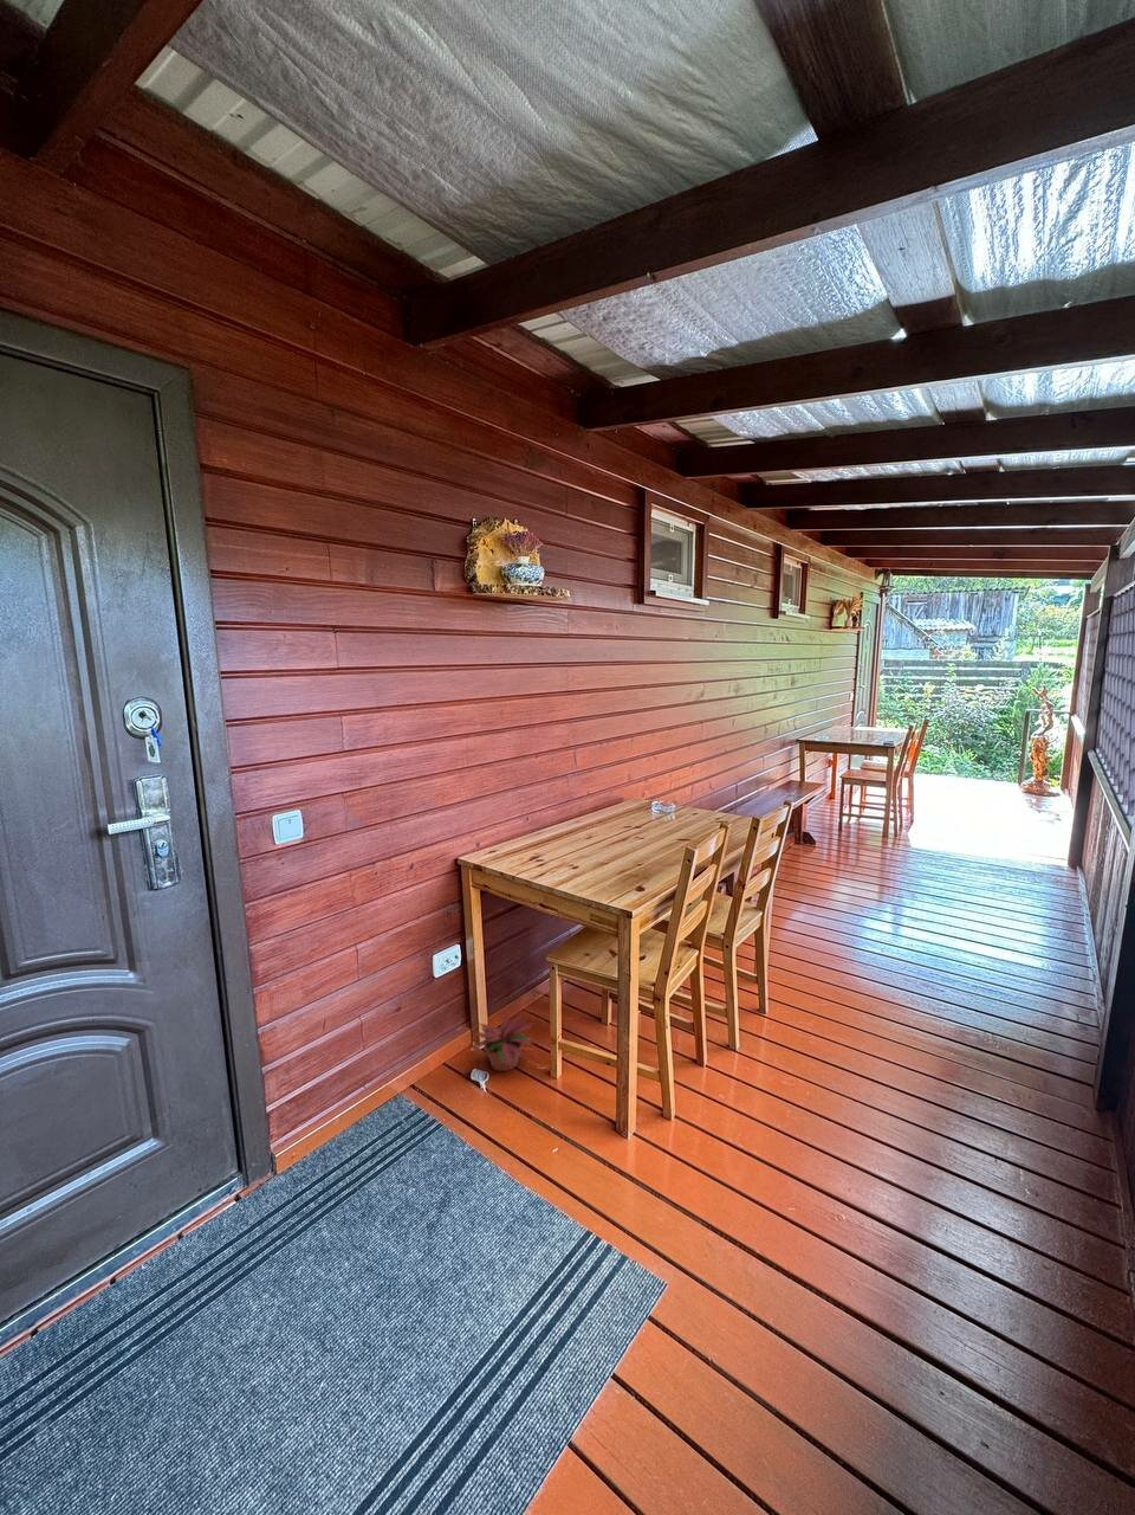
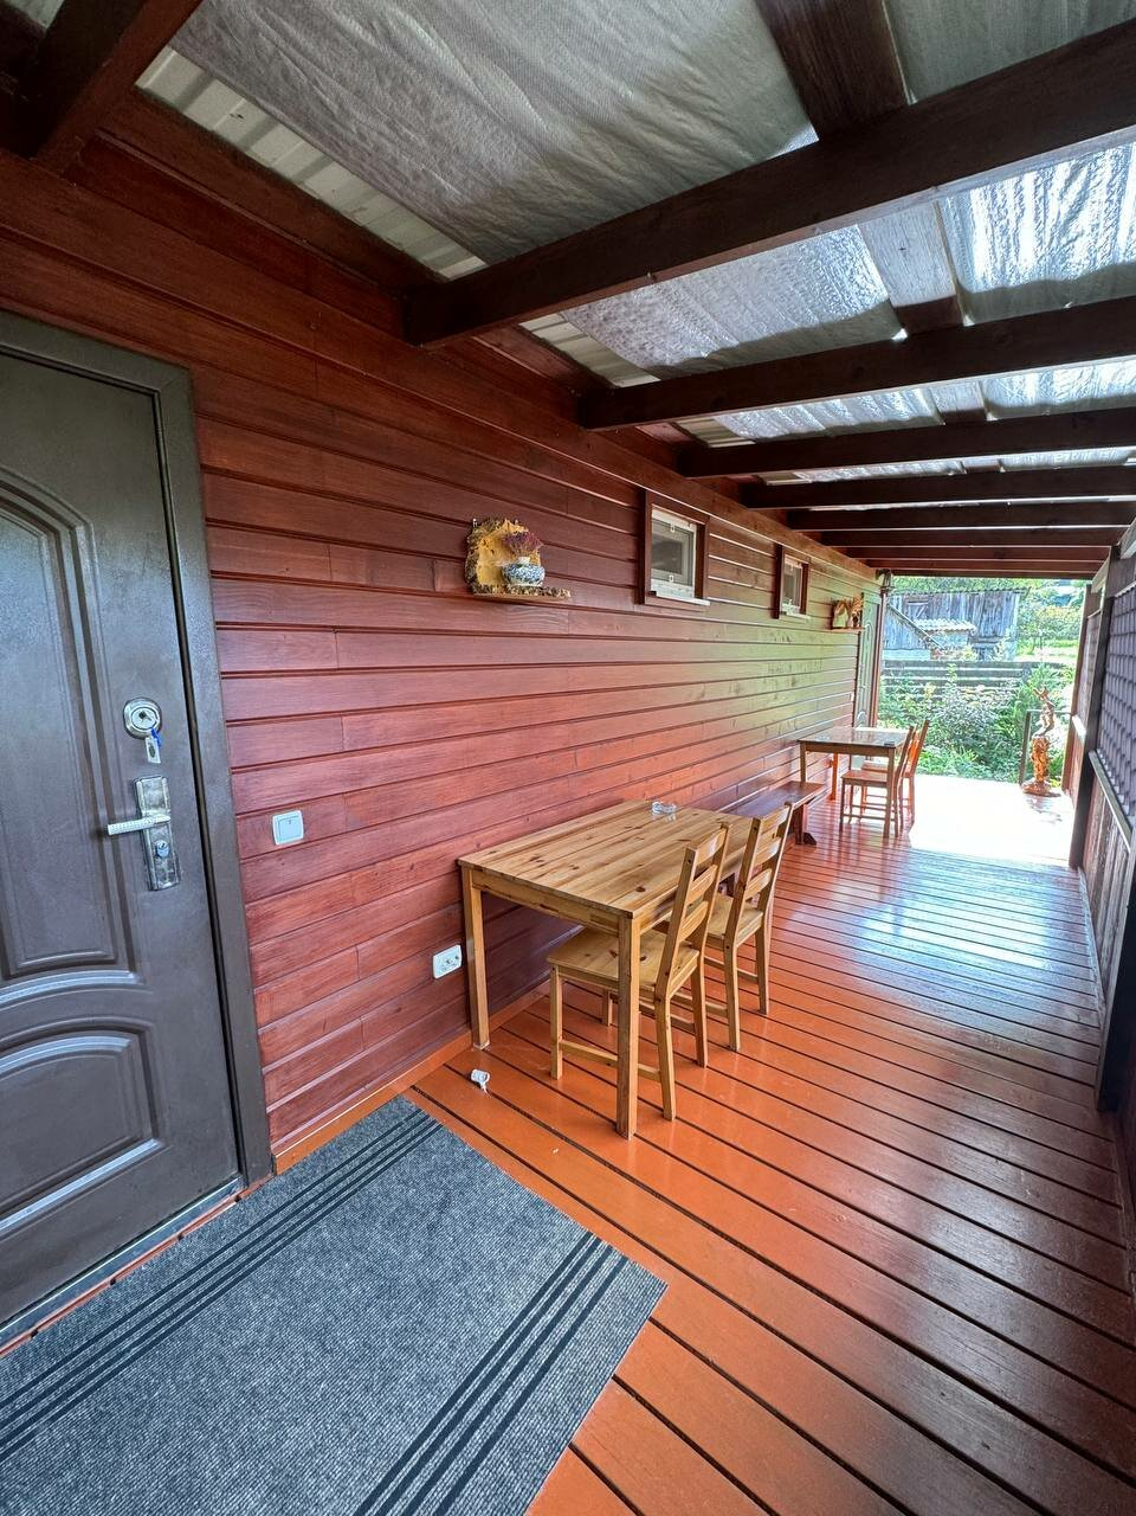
- potted plant [470,1009,539,1072]
